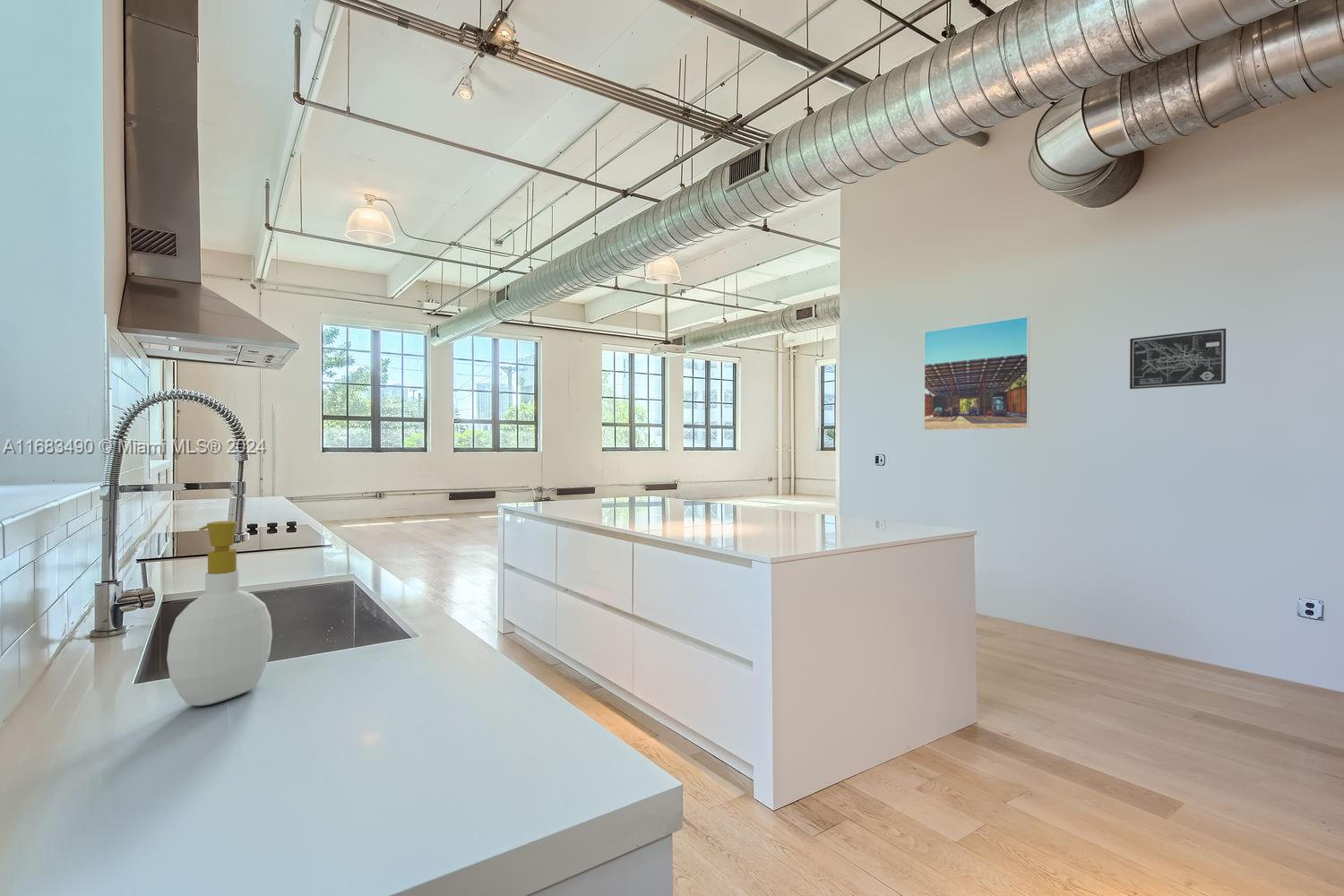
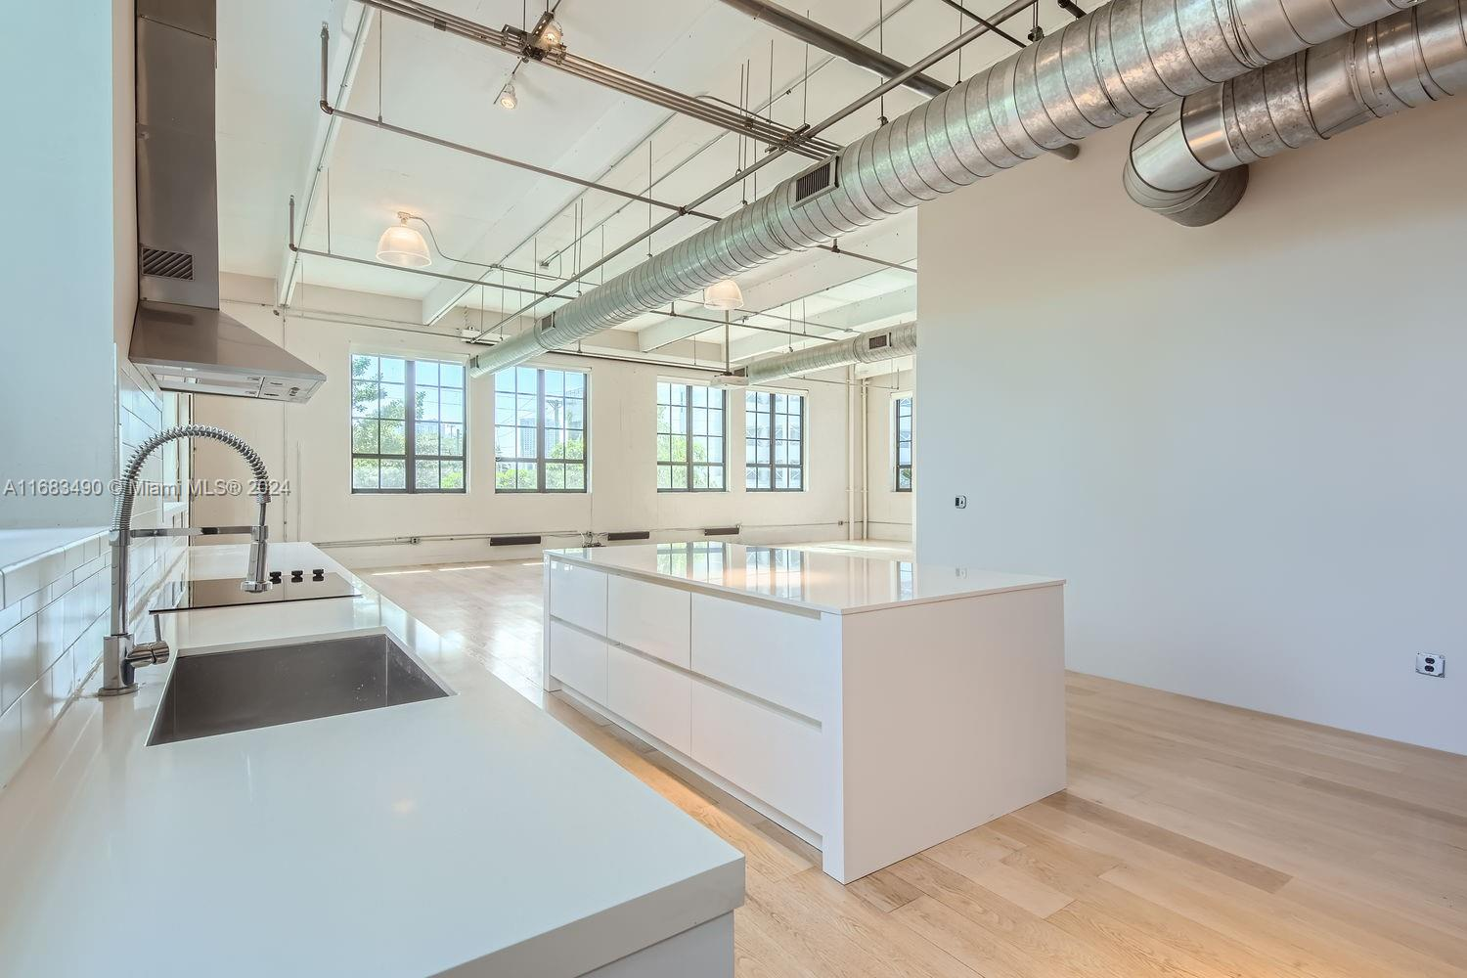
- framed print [923,315,1030,431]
- soap bottle [166,520,273,707]
- wall art [1129,328,1227,390]
